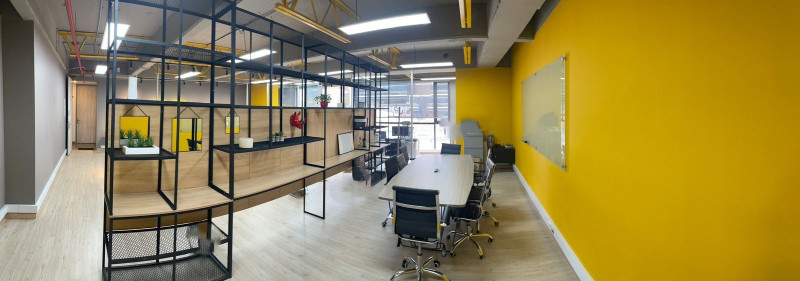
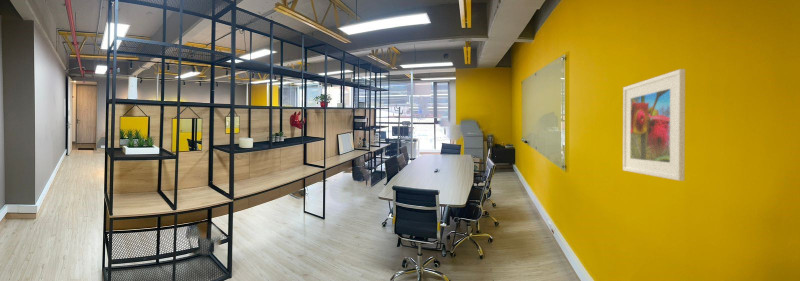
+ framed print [622,68,686,182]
